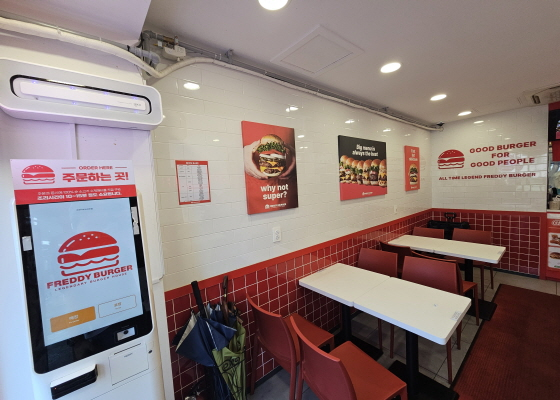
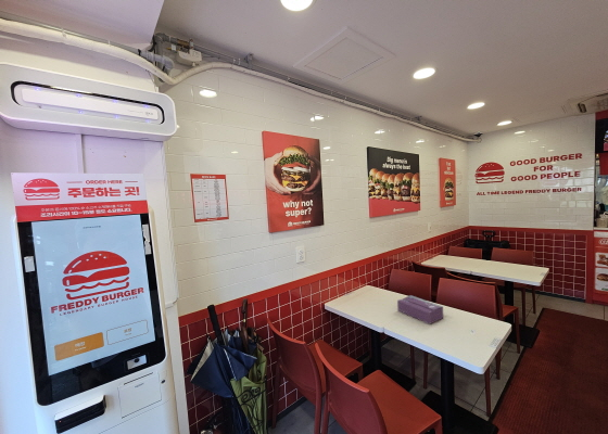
+ tissue box [396,294,444,326]
